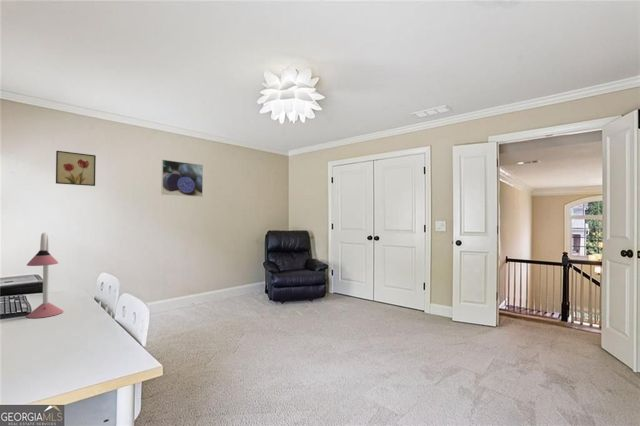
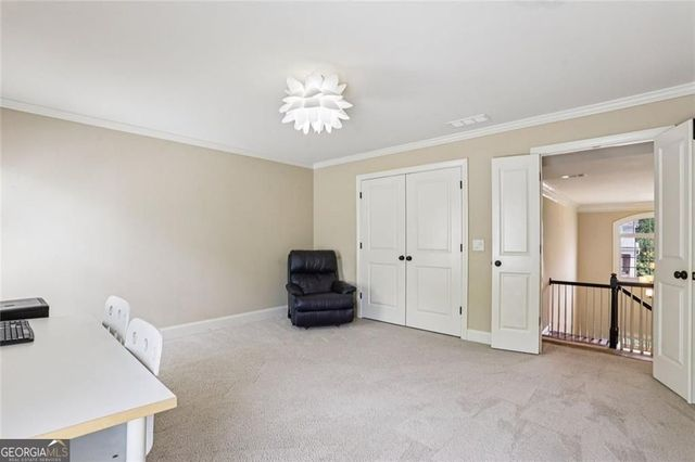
- desk lamp [26,232,64,319]
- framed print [160,159,204,198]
- wall art [55,150,97,187]
